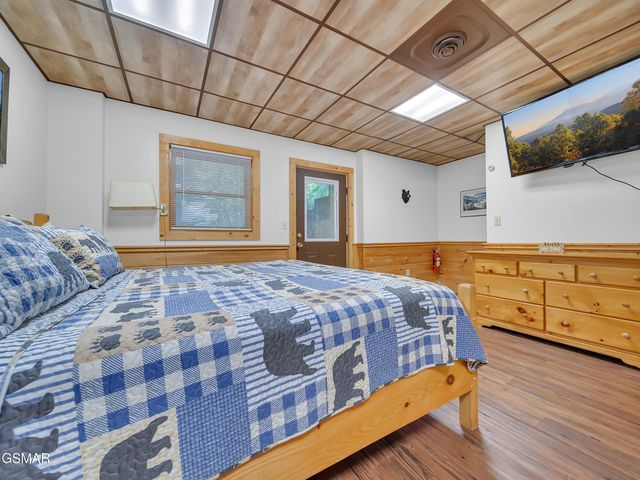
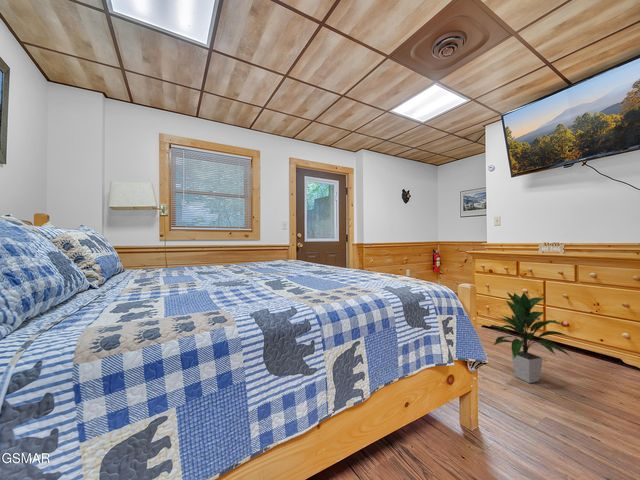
+ indoor plant [490,291,571,384]
